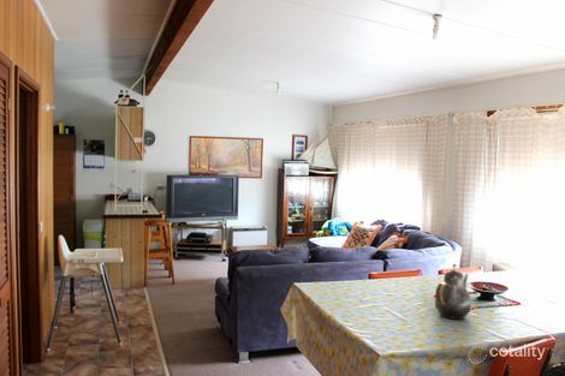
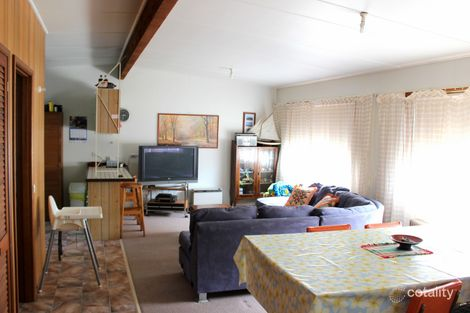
- teapot [434,263,472,321]
